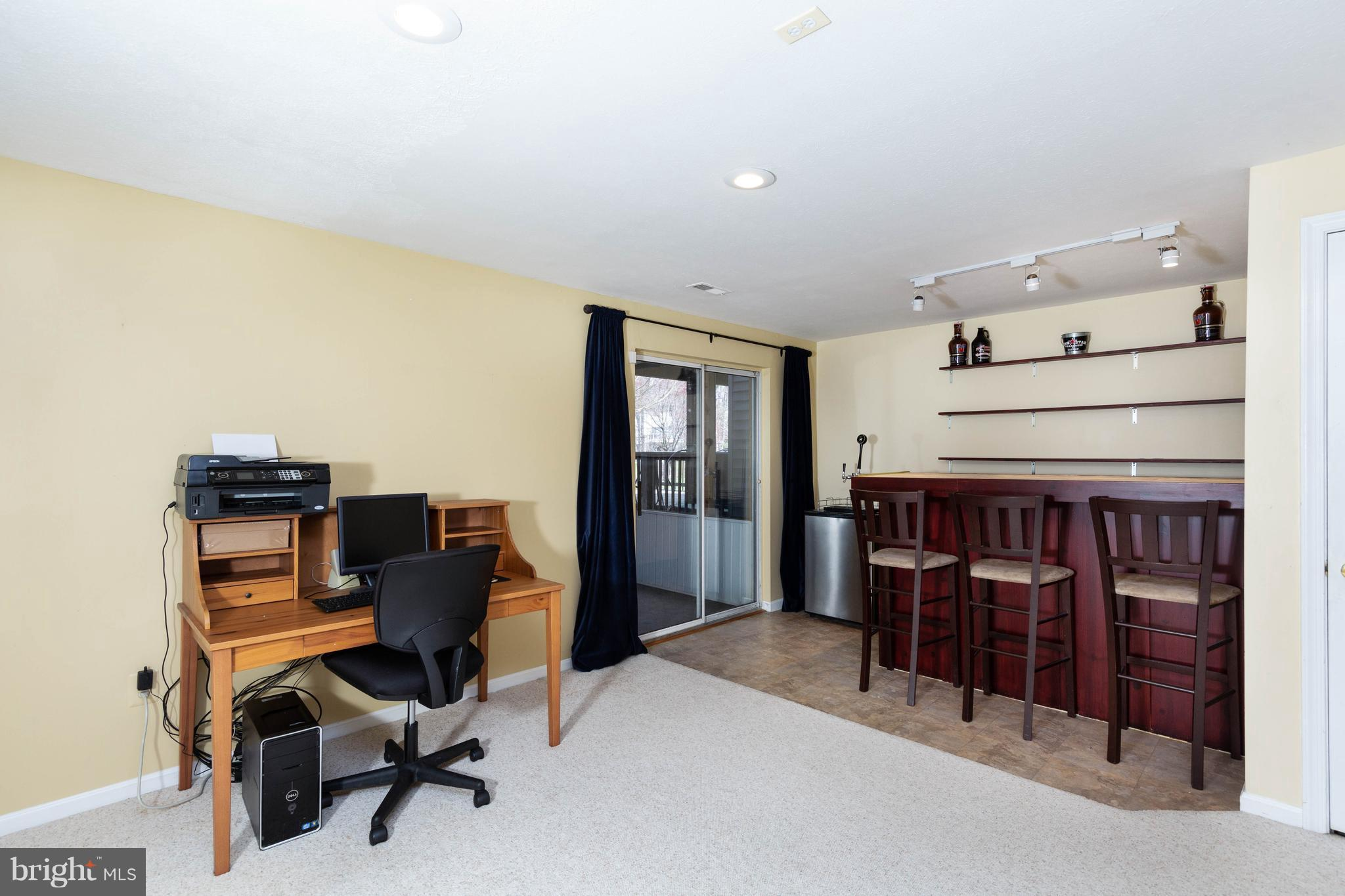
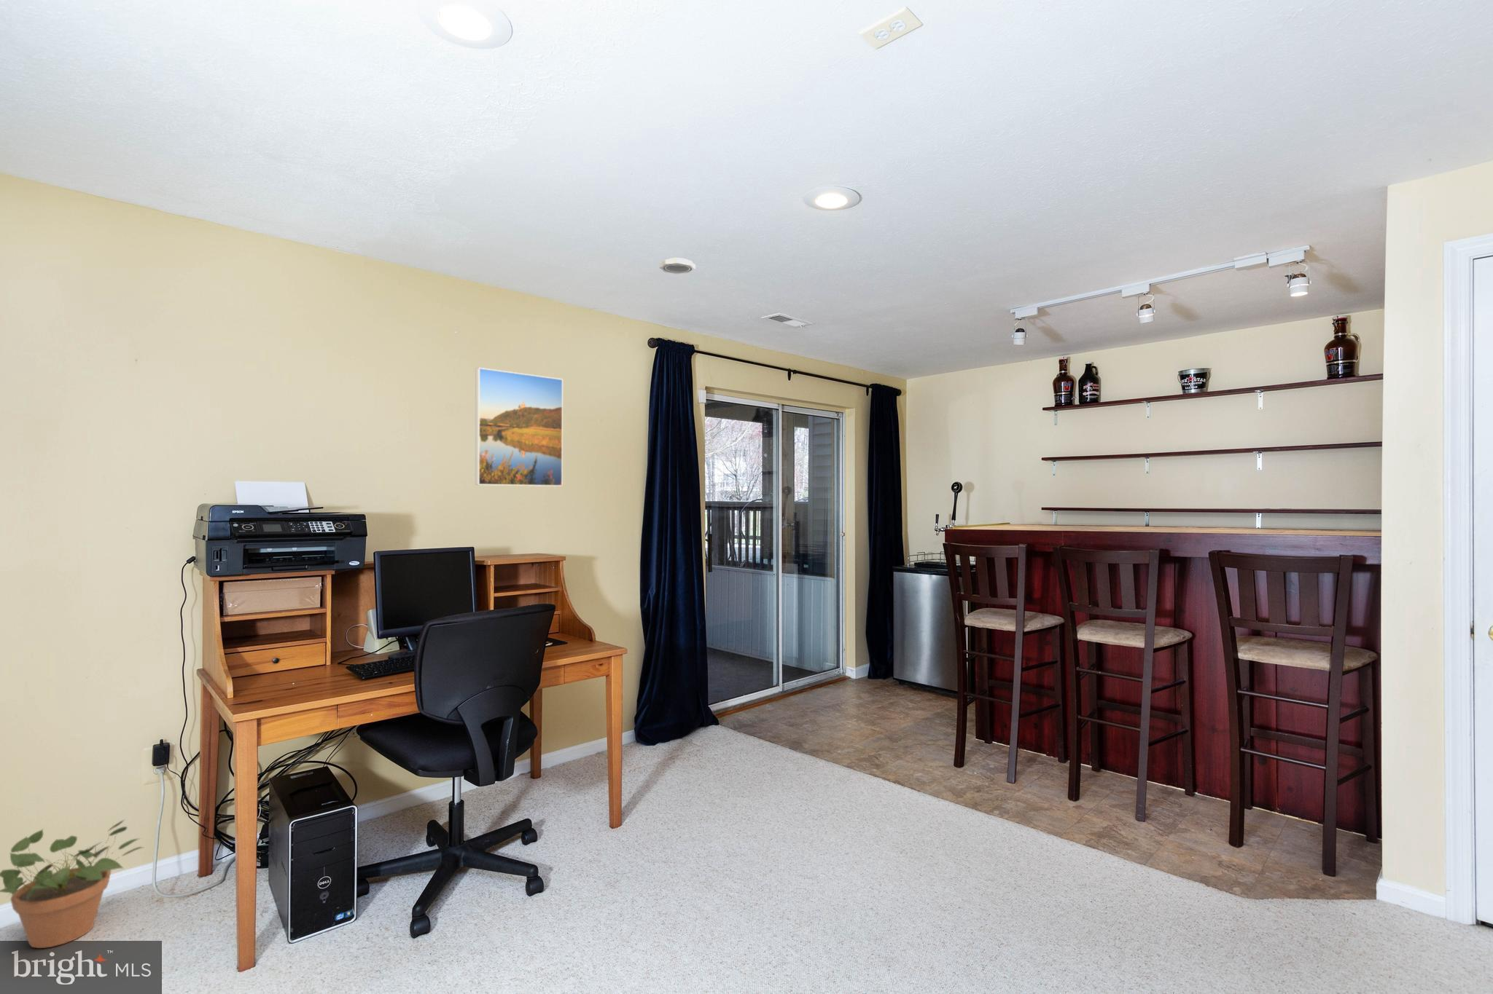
+ smoke detector [659,257,696,274]
+ potted plant [0,819,143,949]
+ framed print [475,367,564,487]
